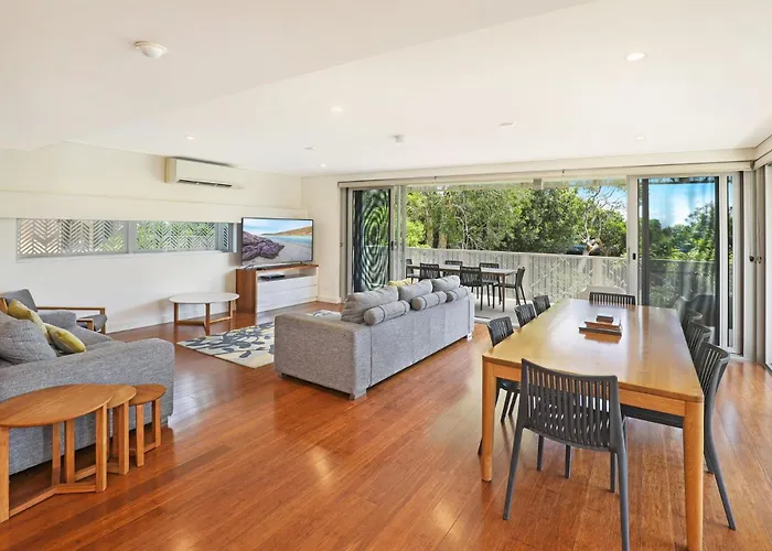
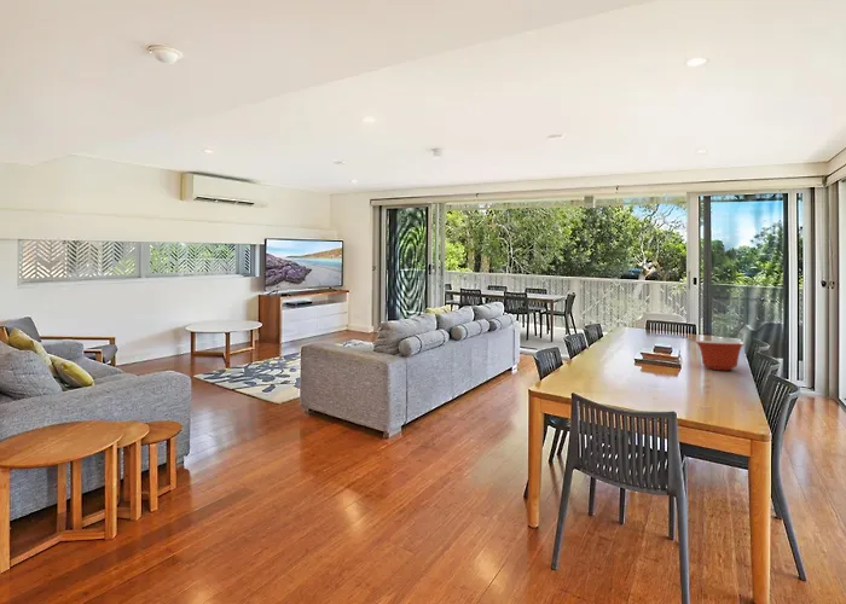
+ mixing bowl [695,339,746,371]
